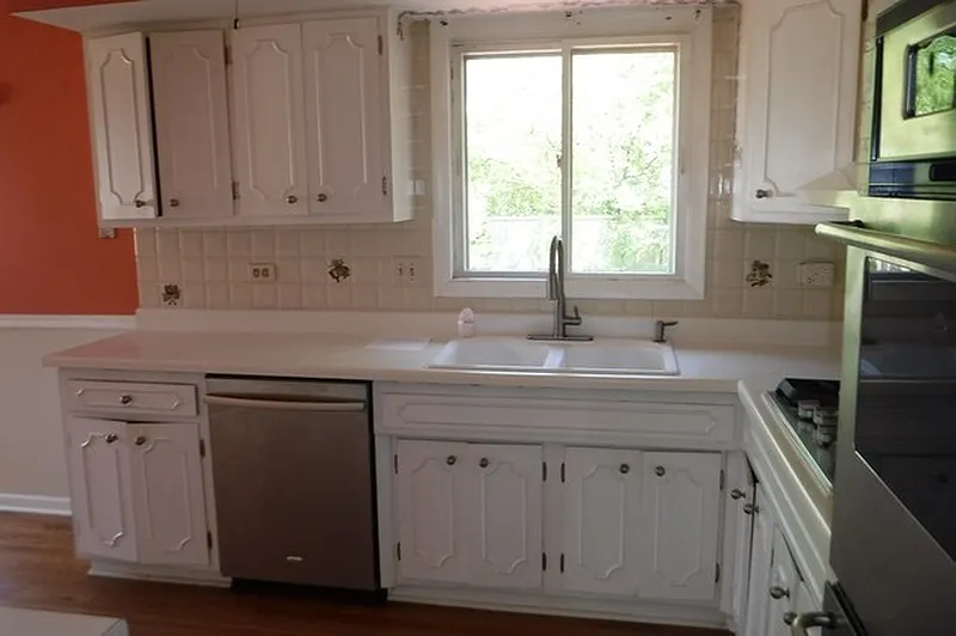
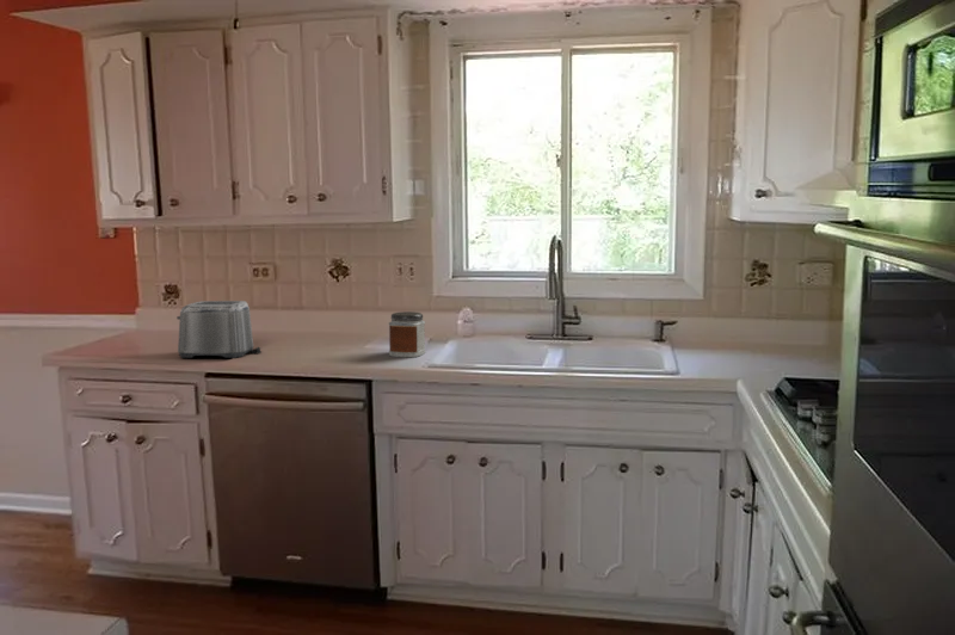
+ jar [388,310,426,359]
+ toaster [175,300,263,359]
